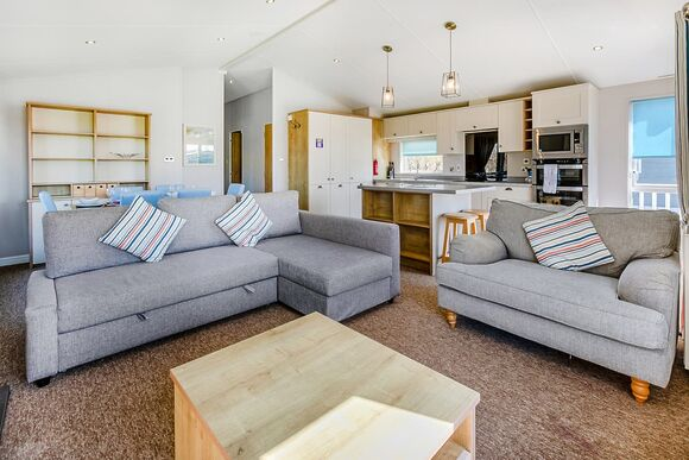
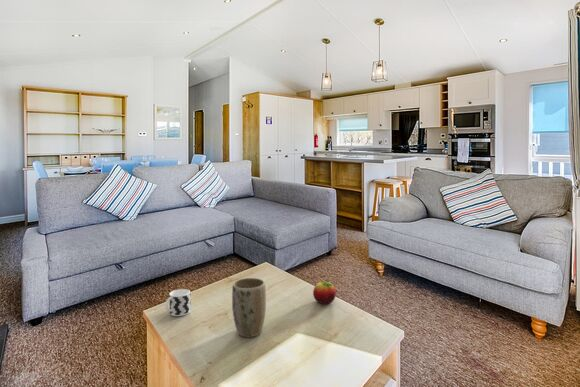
+ cup [164,288,192,317]
+ plant pot [231,277,267,338]
+ fruit [312,280,337,305]
